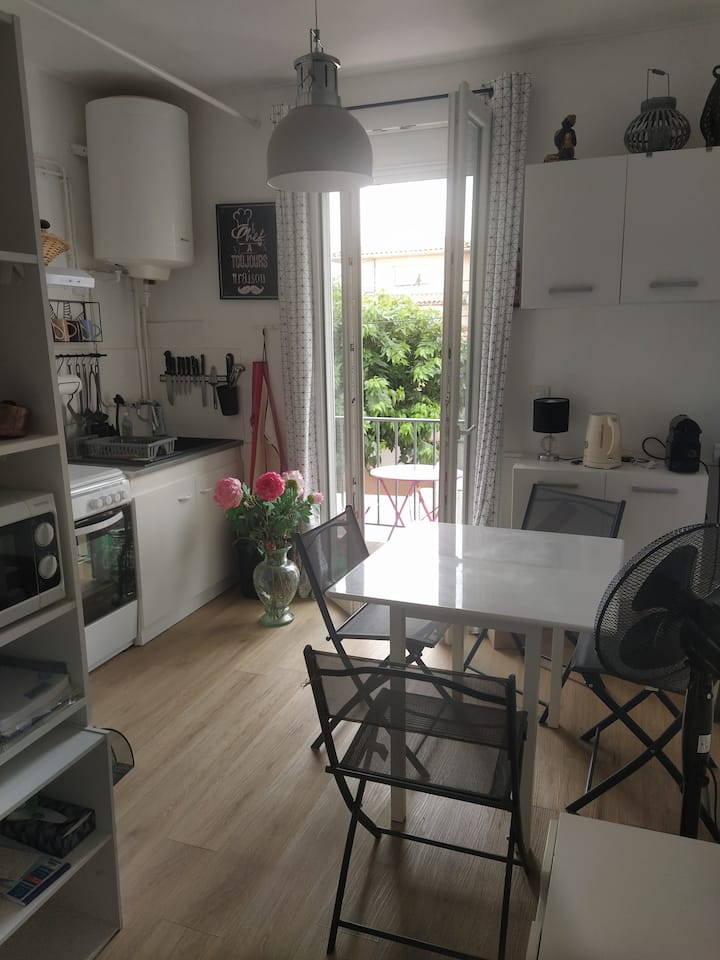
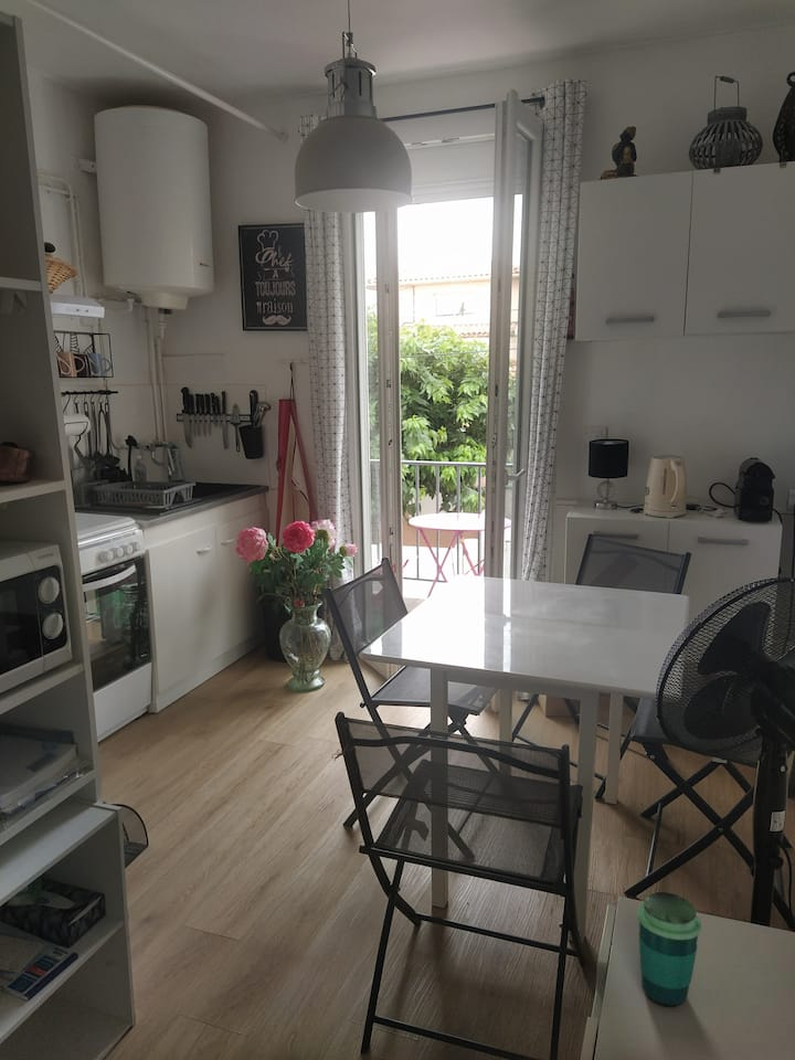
+ cup [636,891,702,1008]
